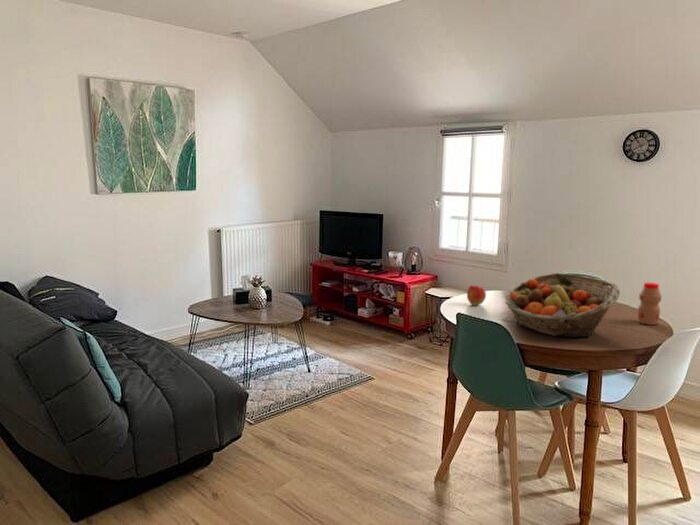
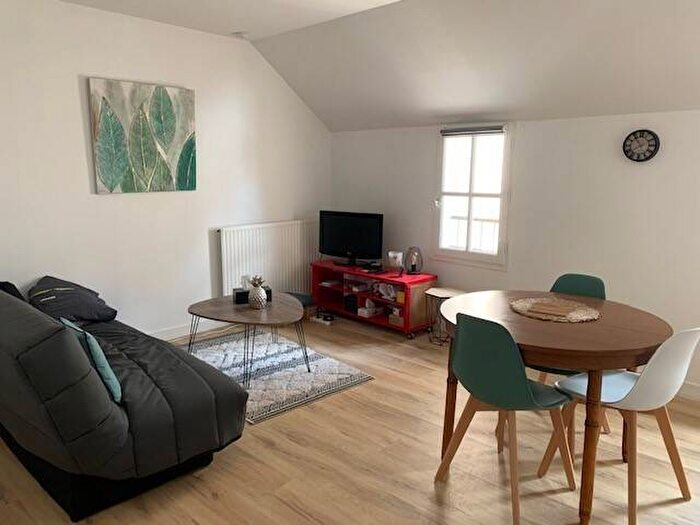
- bottle [636,282,663,326]
- apple [466,284,487,306]
- fruit basket [504,272,621,338]
